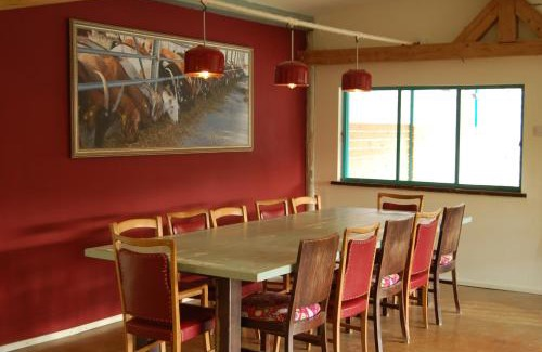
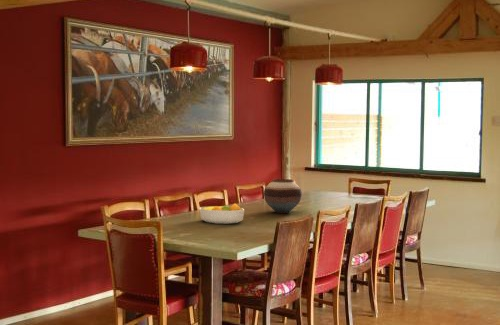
+ fruit bowl [198,203,245,225]
+ vase [263,178,303,214]
